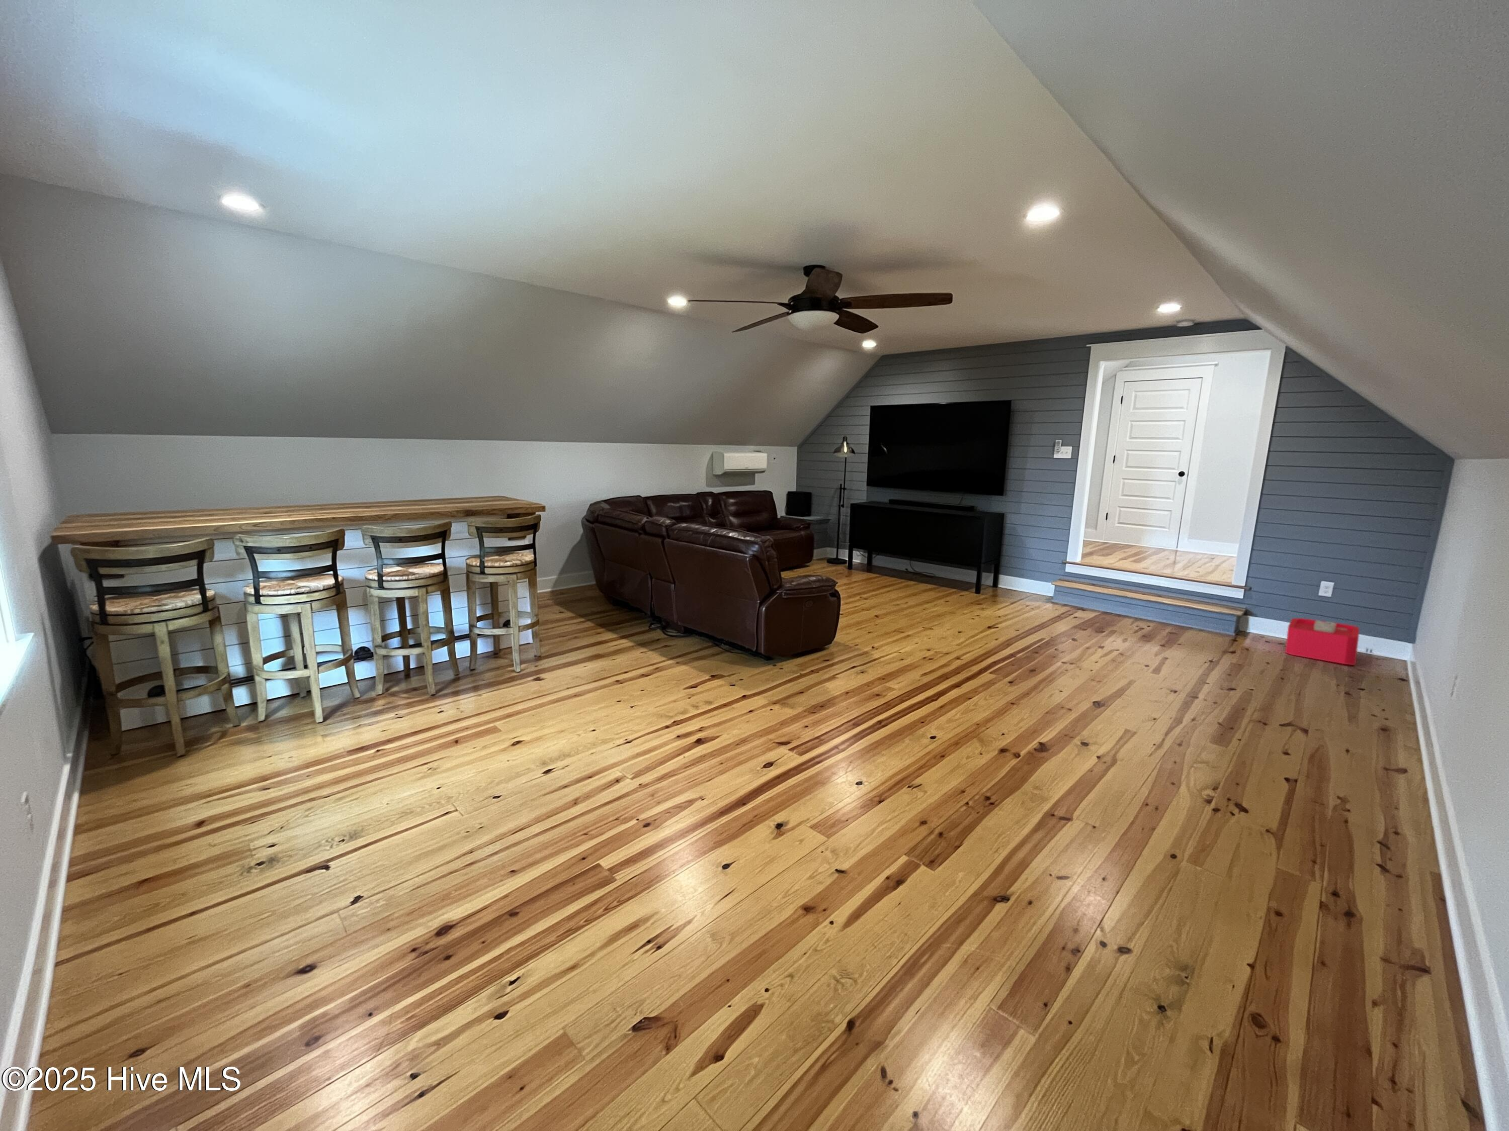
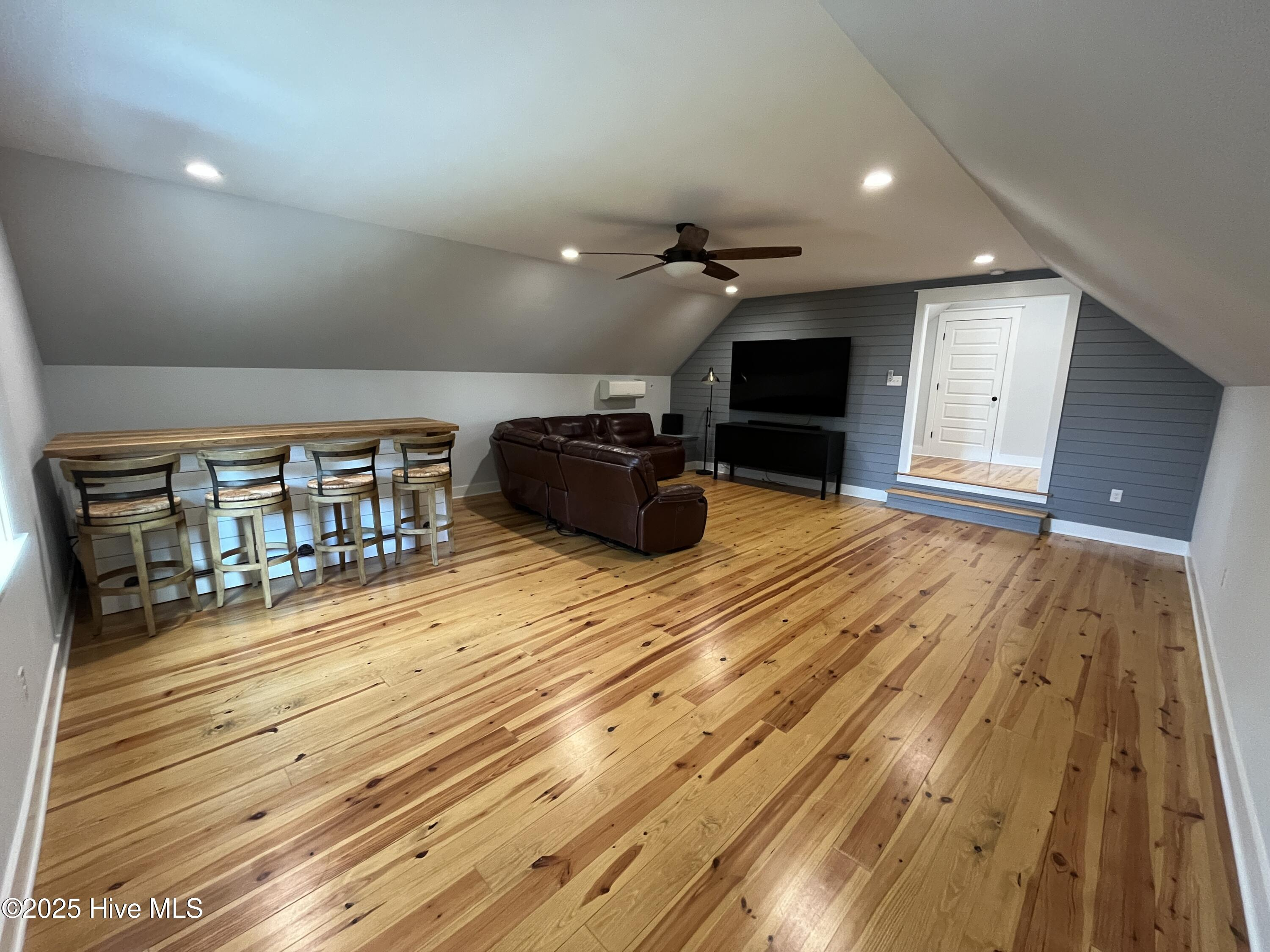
- storage bin [1284,618,1375,665]
